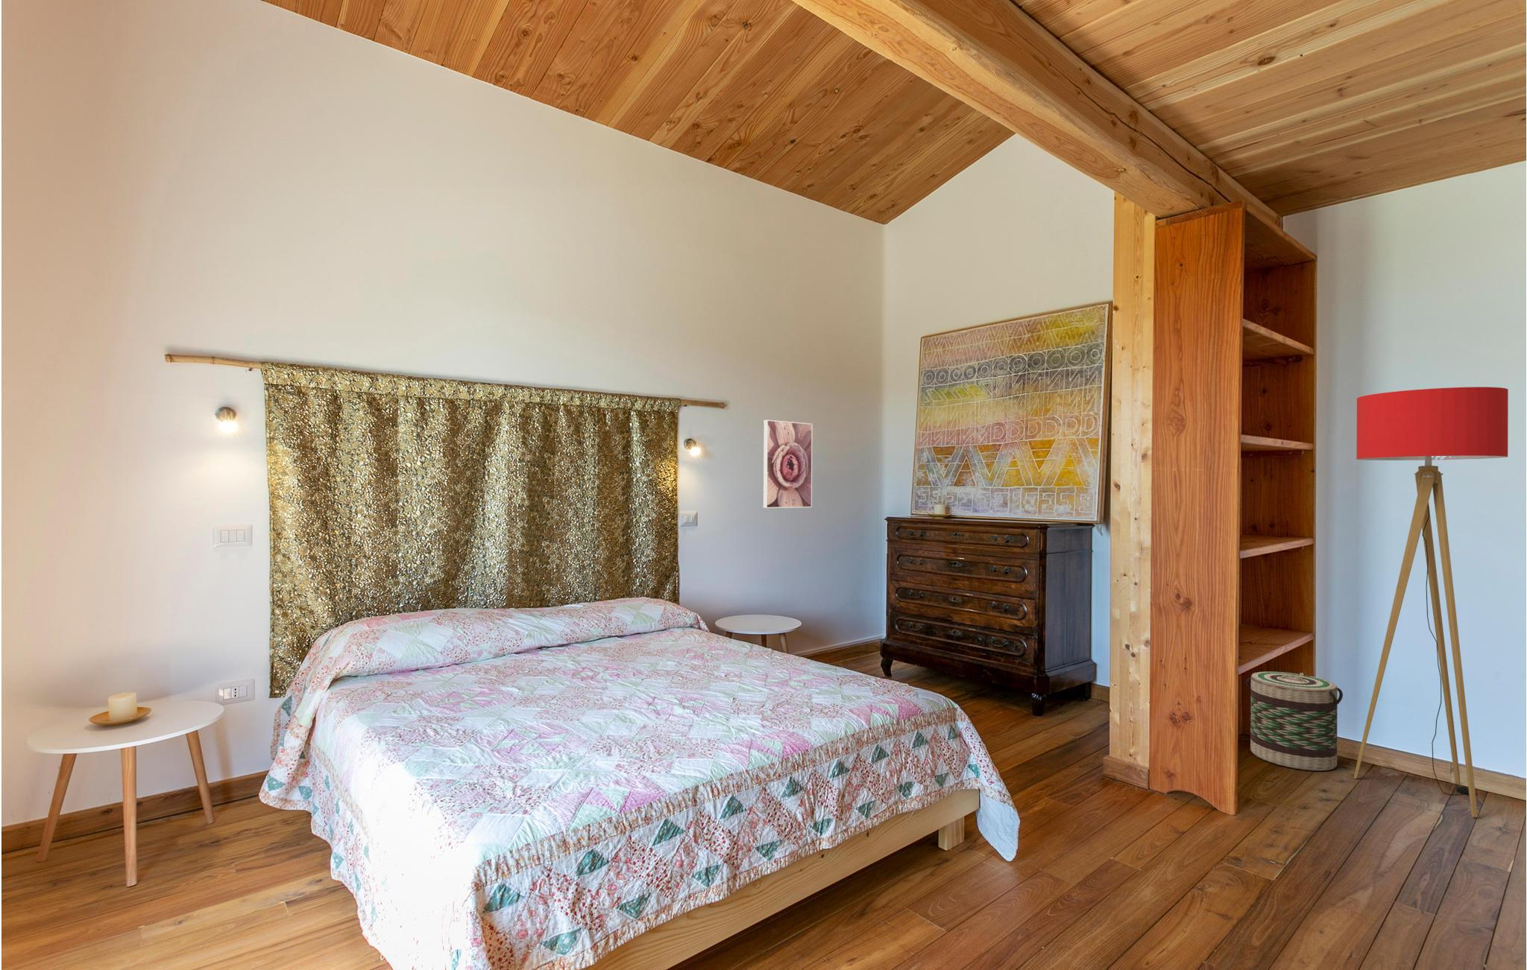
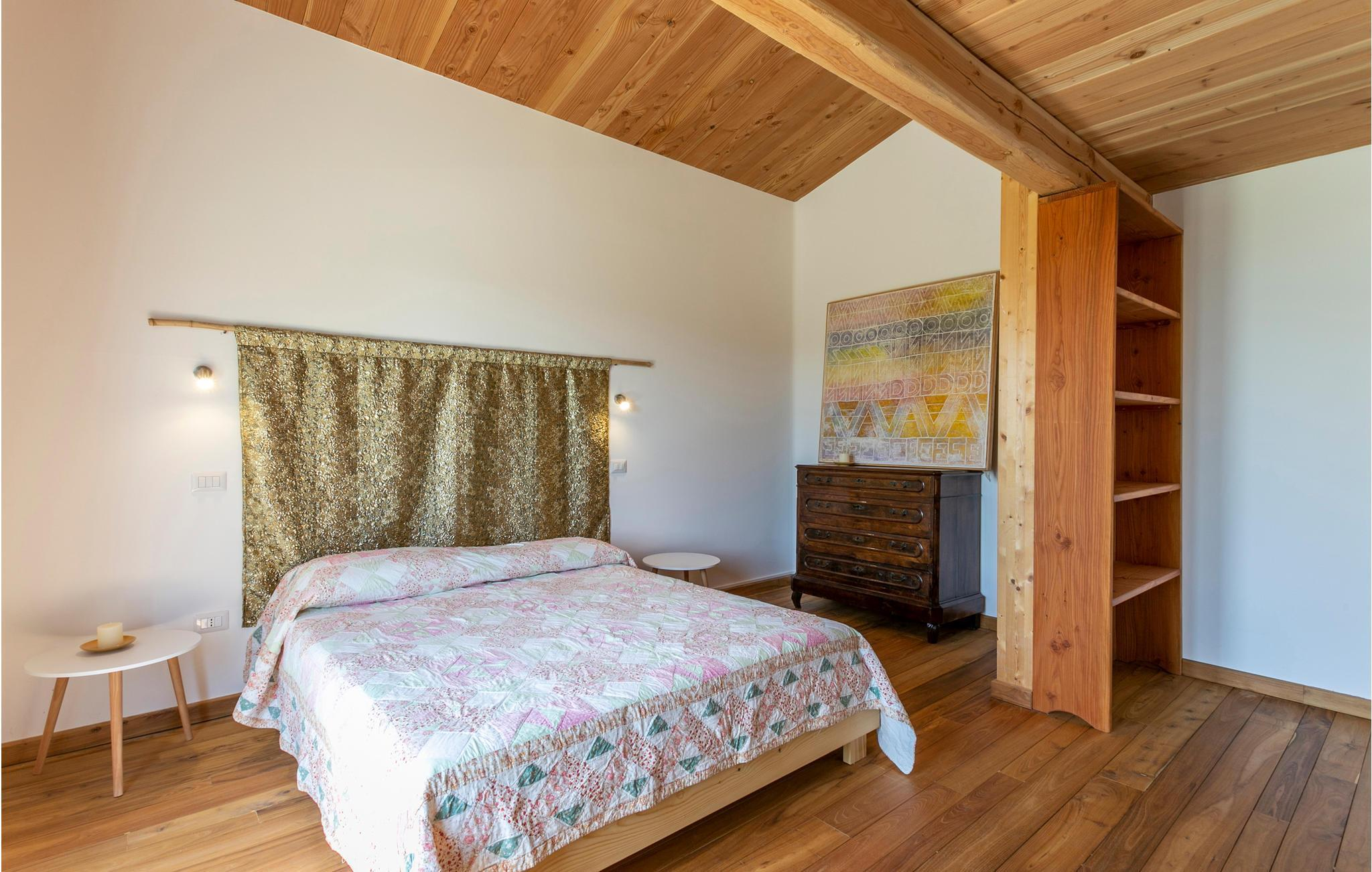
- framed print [762,419,812,508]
- basket [1245,671,1343,771]
- floor lamp [1353,386,1509,818]
